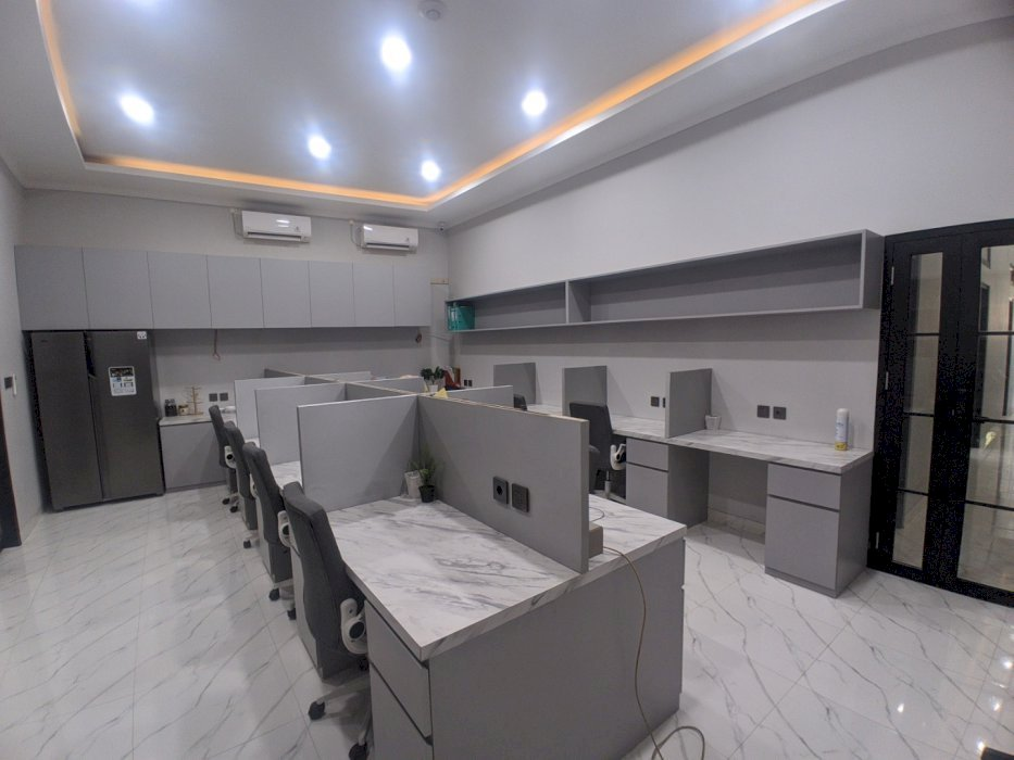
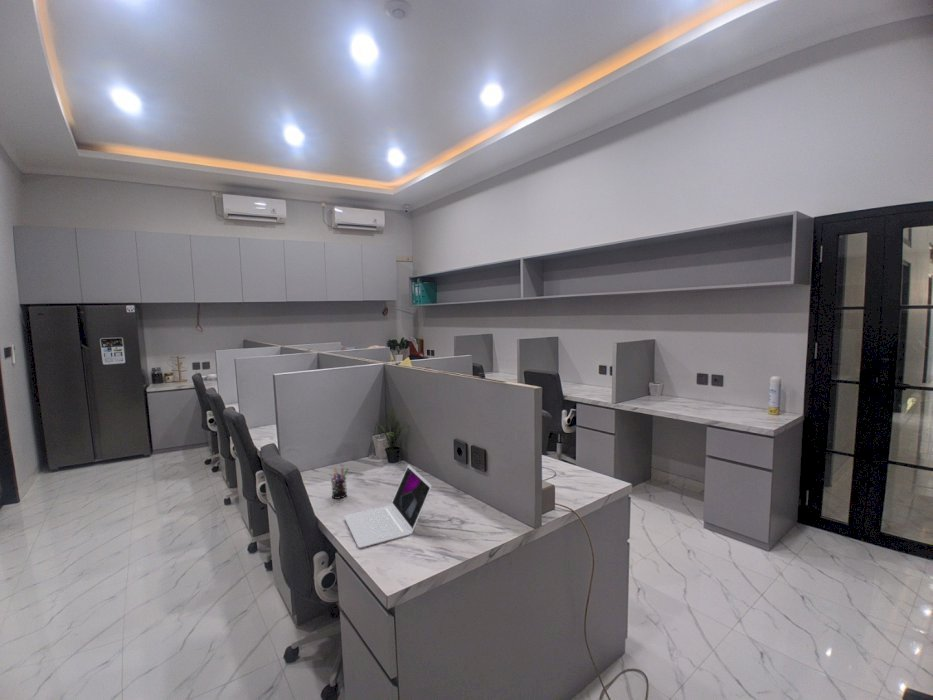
+ laptop [343,464,432,549]
+ pen holder [330,466,349,500]
